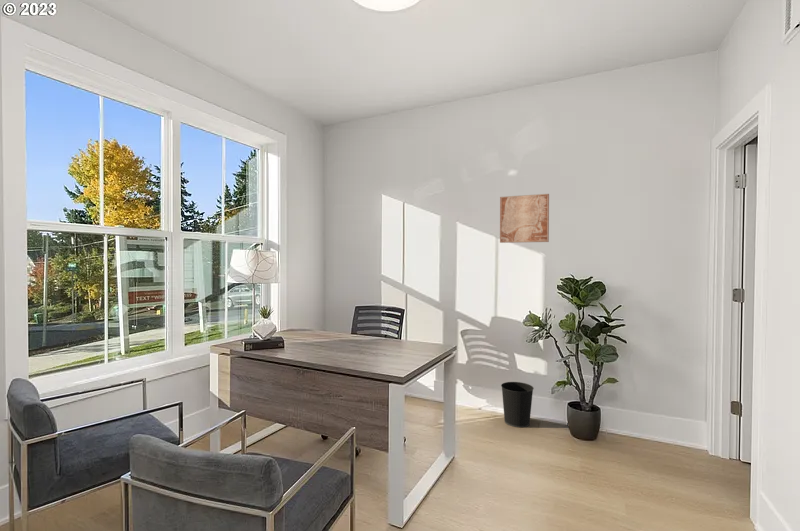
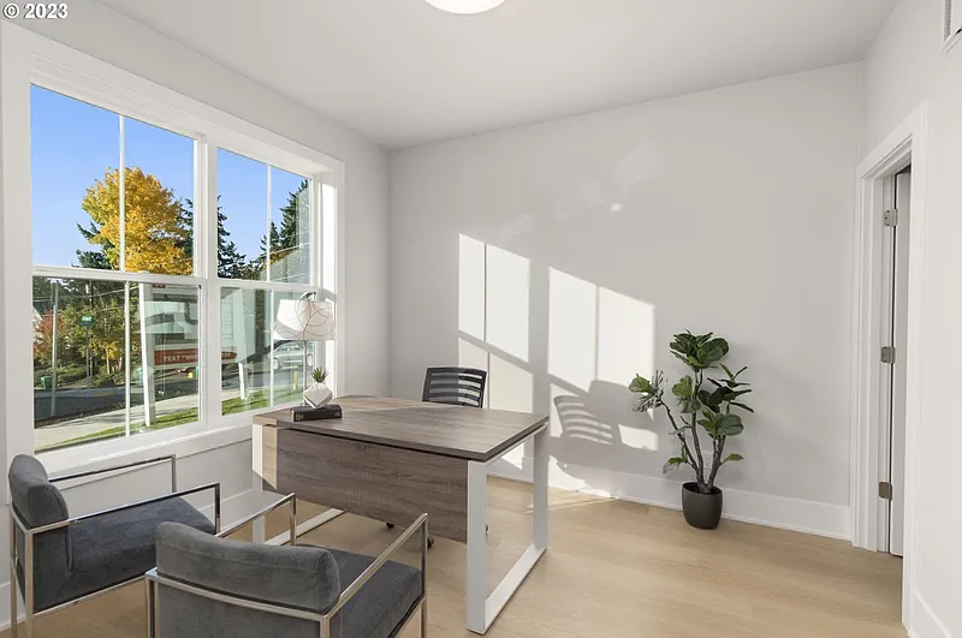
- wastebasket [500,381,535,428]
- wall art [499,193,550,244]
